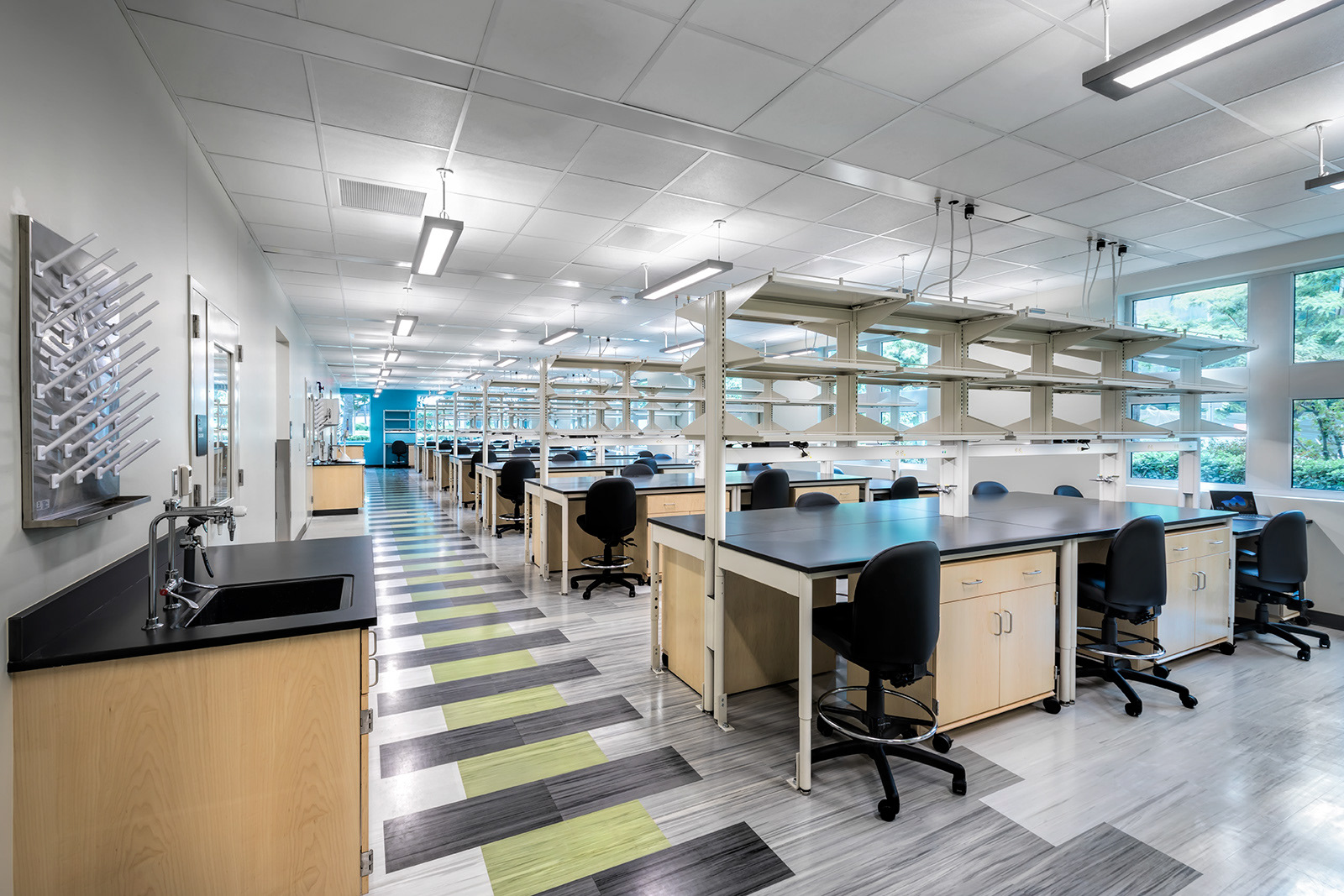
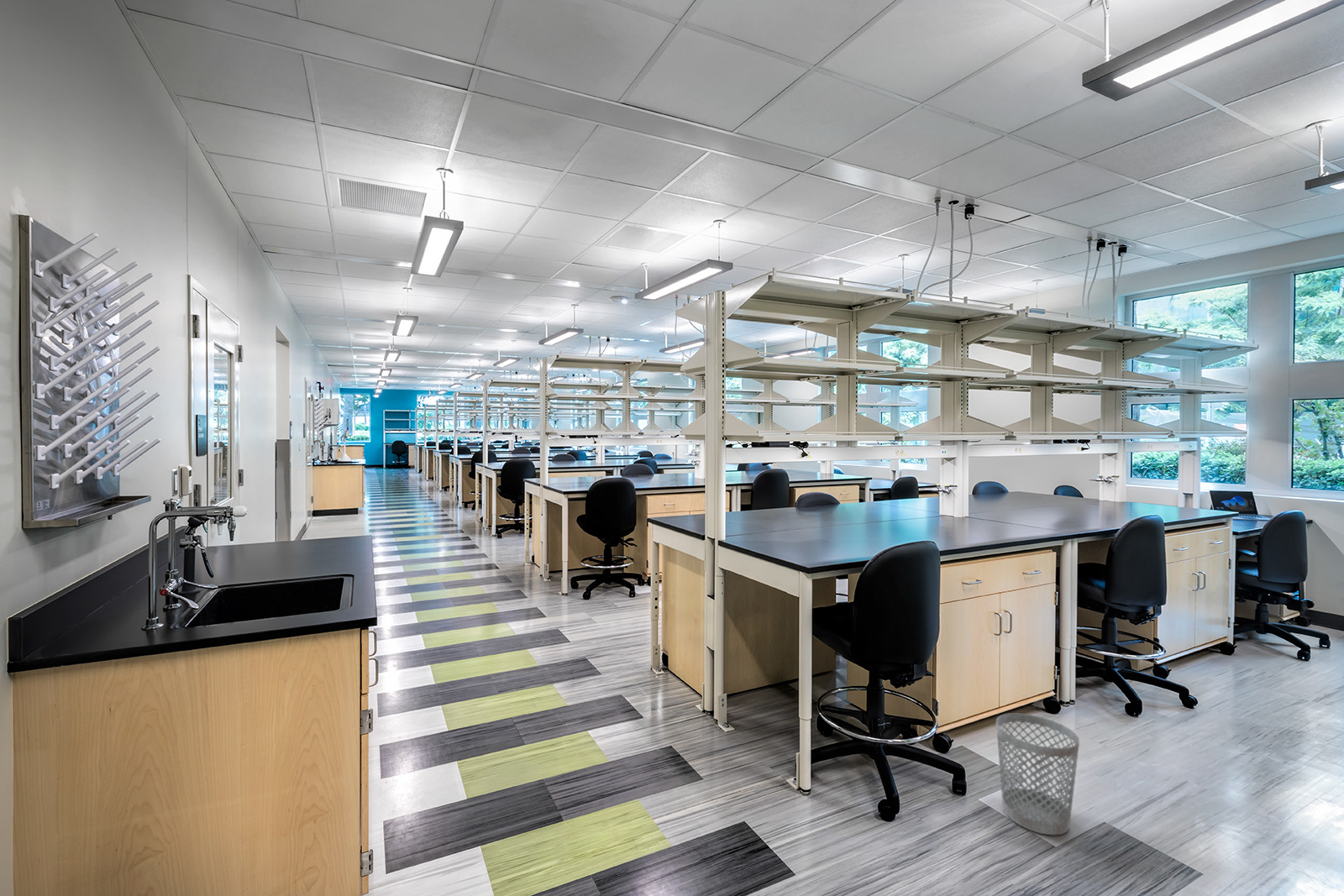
+ wastebasket [995,712,1080,836]
